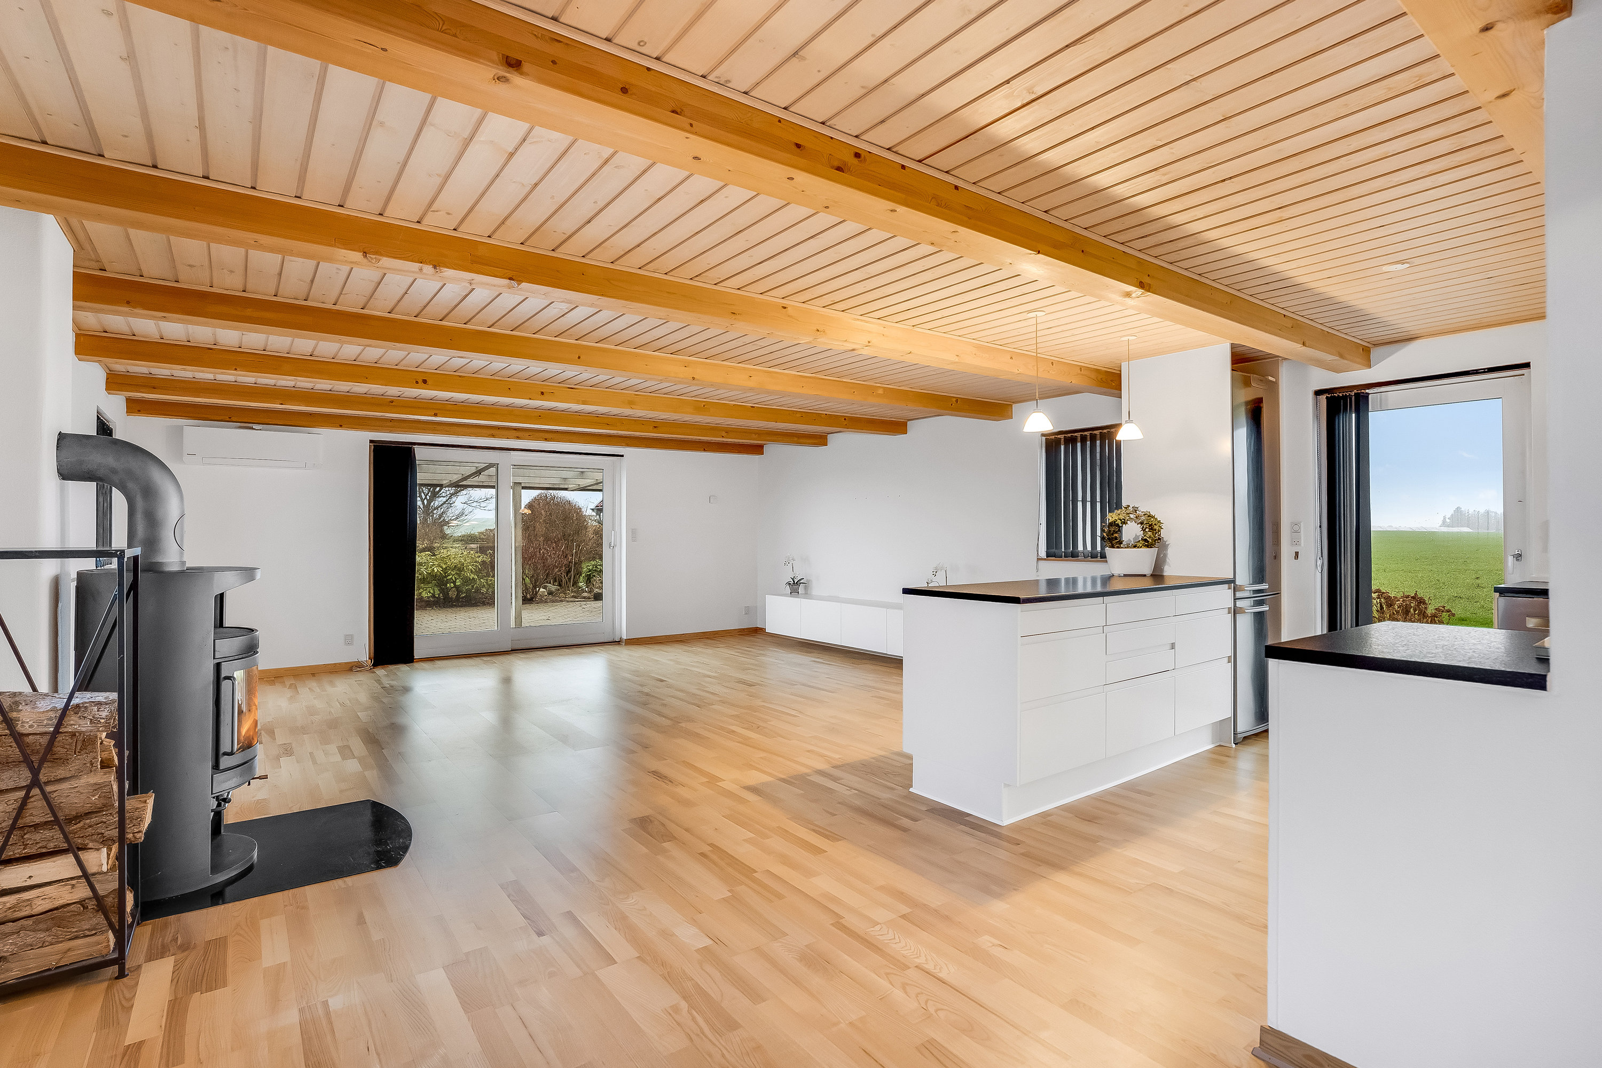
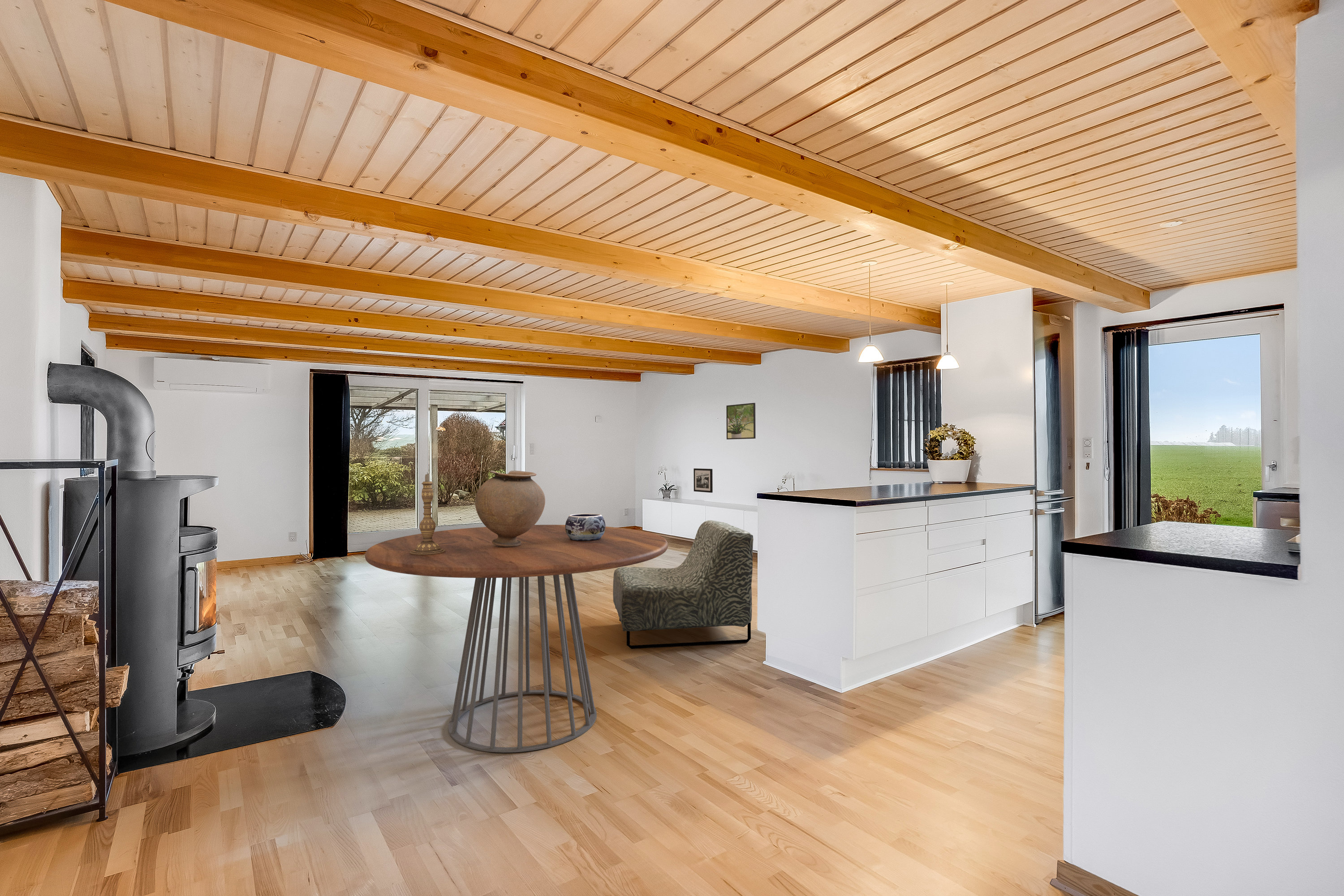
+ picture frame [693,468,713,493]
+ dining table [365,524,668,753]
+ vase [475,470,546,547]
+ armchair [612,520,754,649]
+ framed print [726,402,756,440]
+ candlestick [410,472,445,555]
+ decorative bowl [565,513,606,541]
